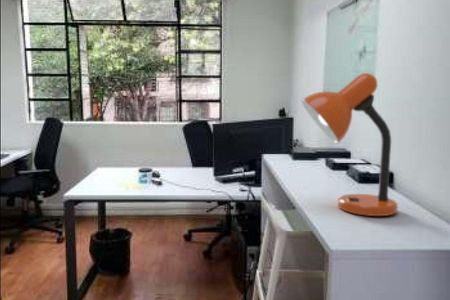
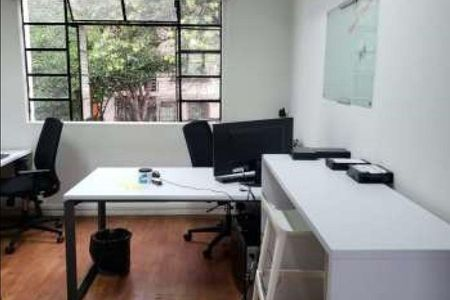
- desk lamp [300,72,399,217]
